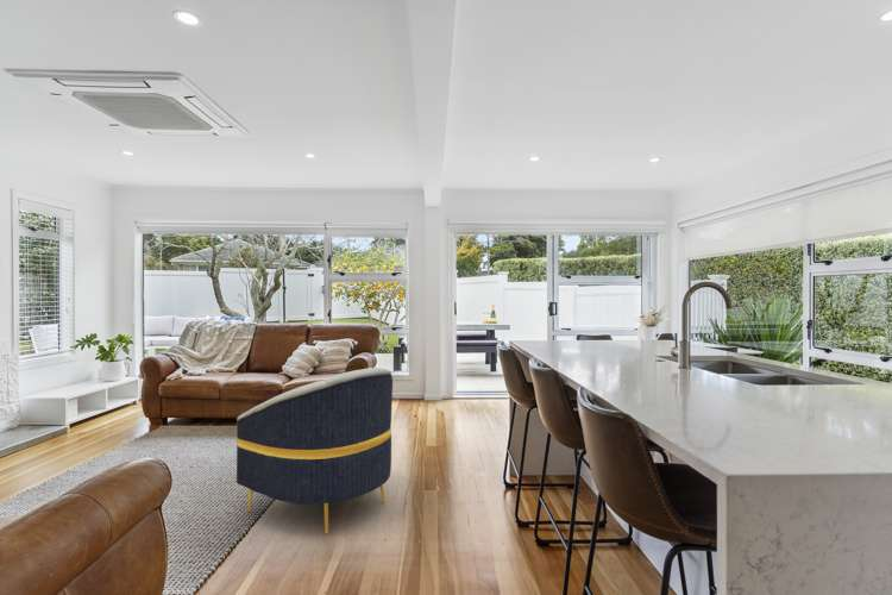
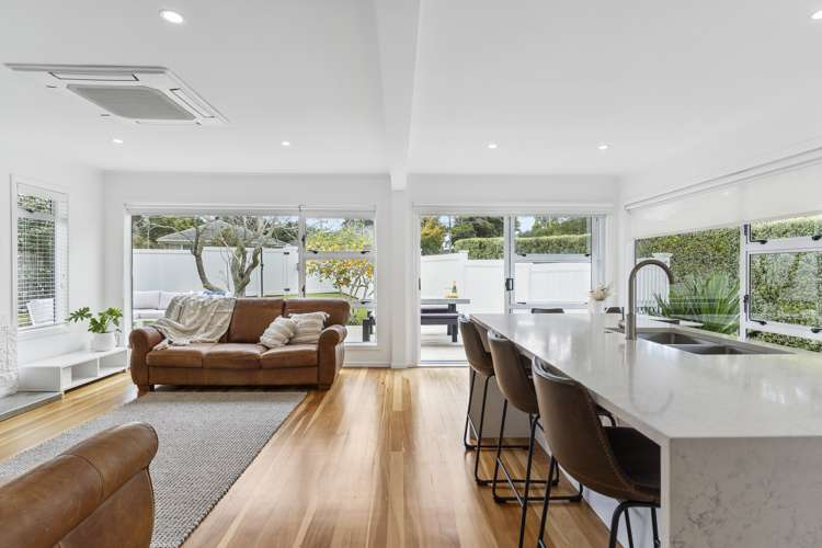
- armchair [235,367,394,536]
